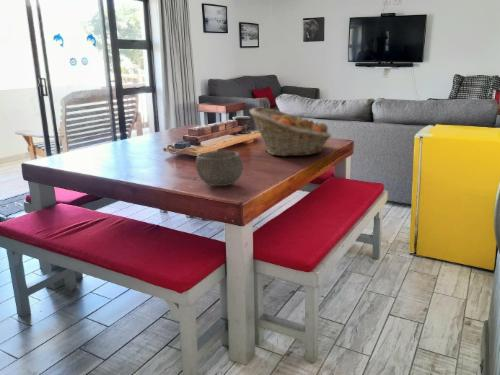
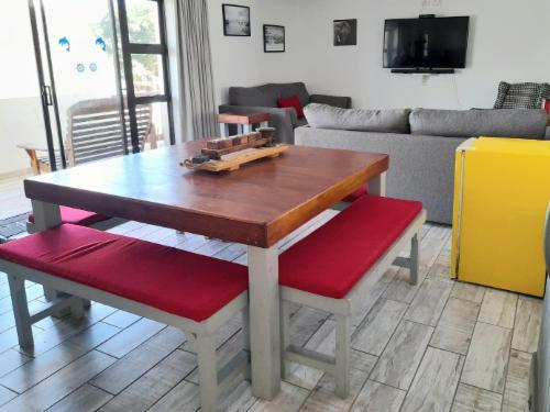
- bowl [195,150,244,187]
- fruit basket [249,107,332,157]
